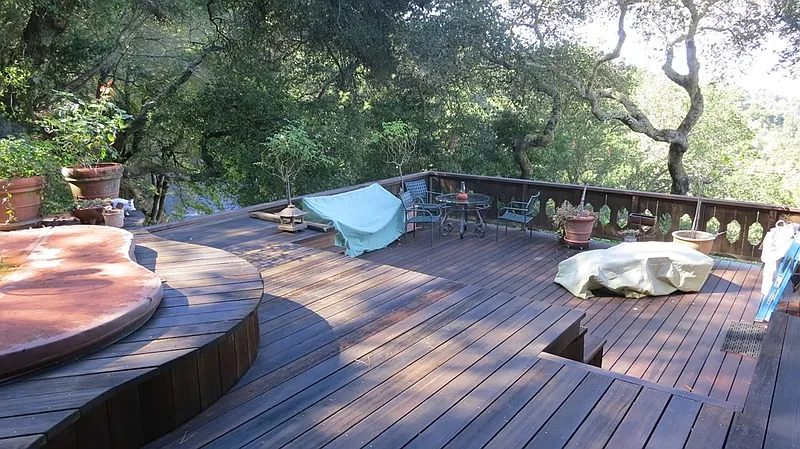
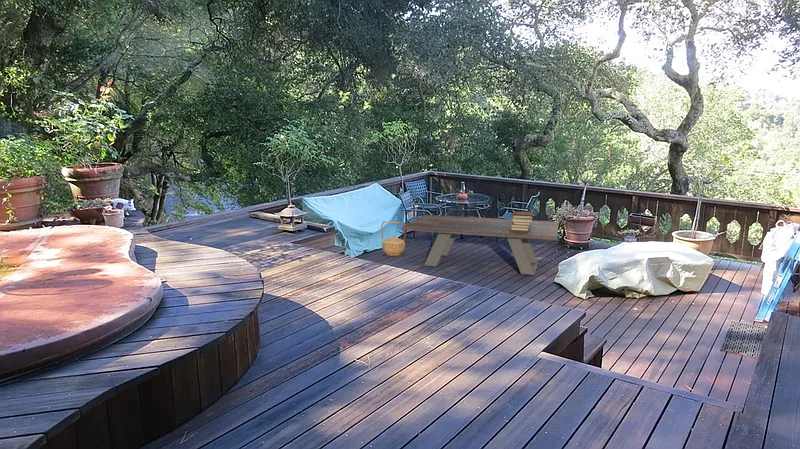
+ coffee table [401,214,560,276]
+ book stack [510,210,534,231]
+ basket [380,220,407,257]
